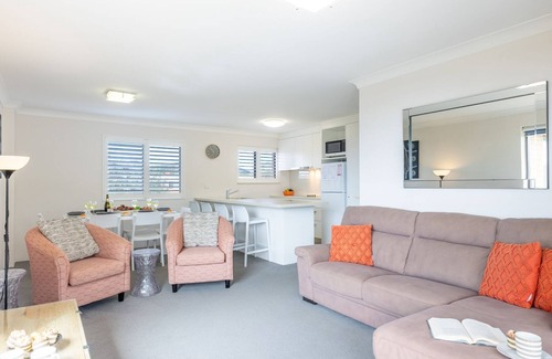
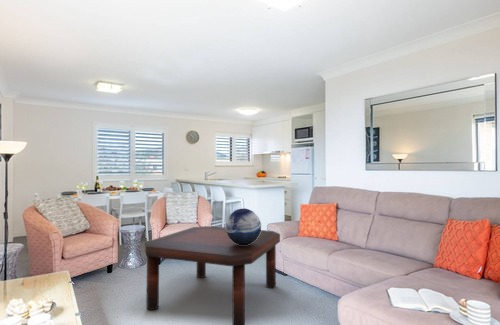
+ decorative orb [225,207,262,245]
+ coffee table [144,225,281,325]
